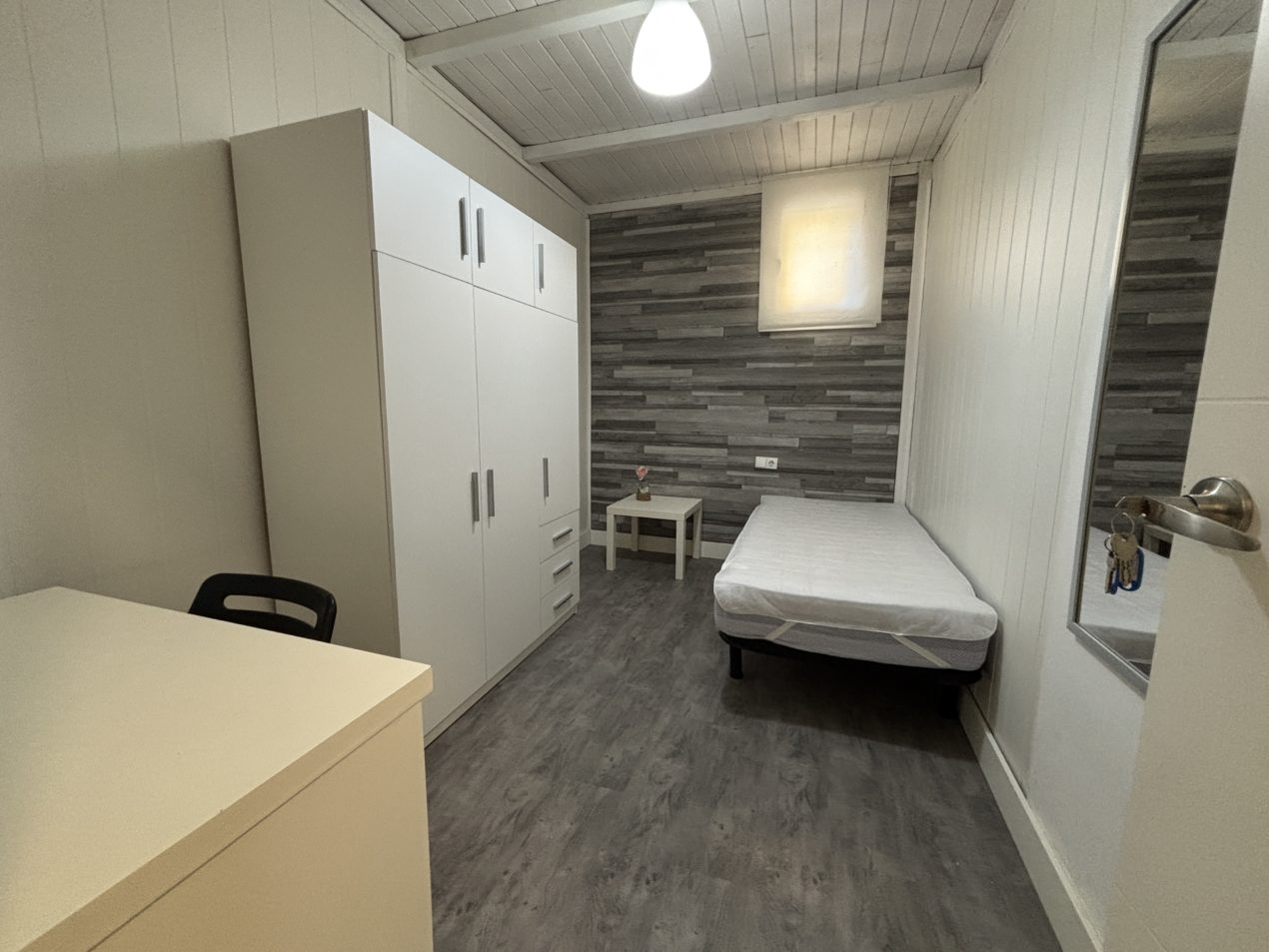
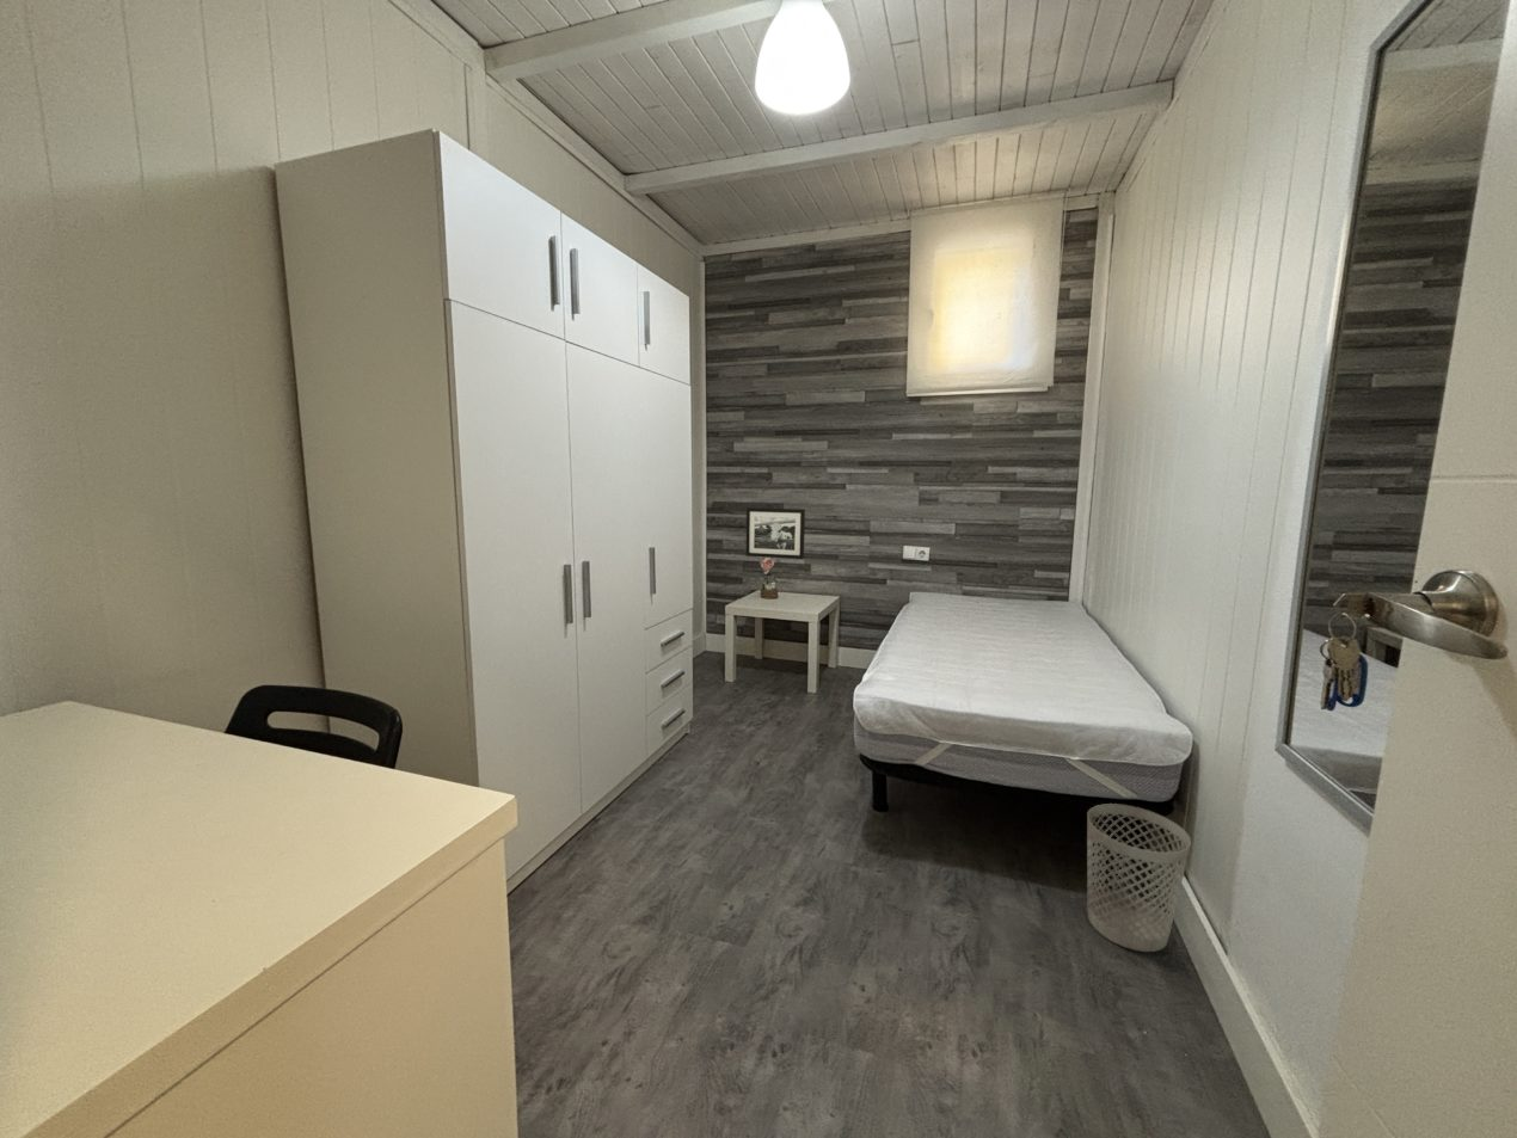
+ wastebasket [1085,802,1192,953]
+ picture frame [746,507,806,561]
